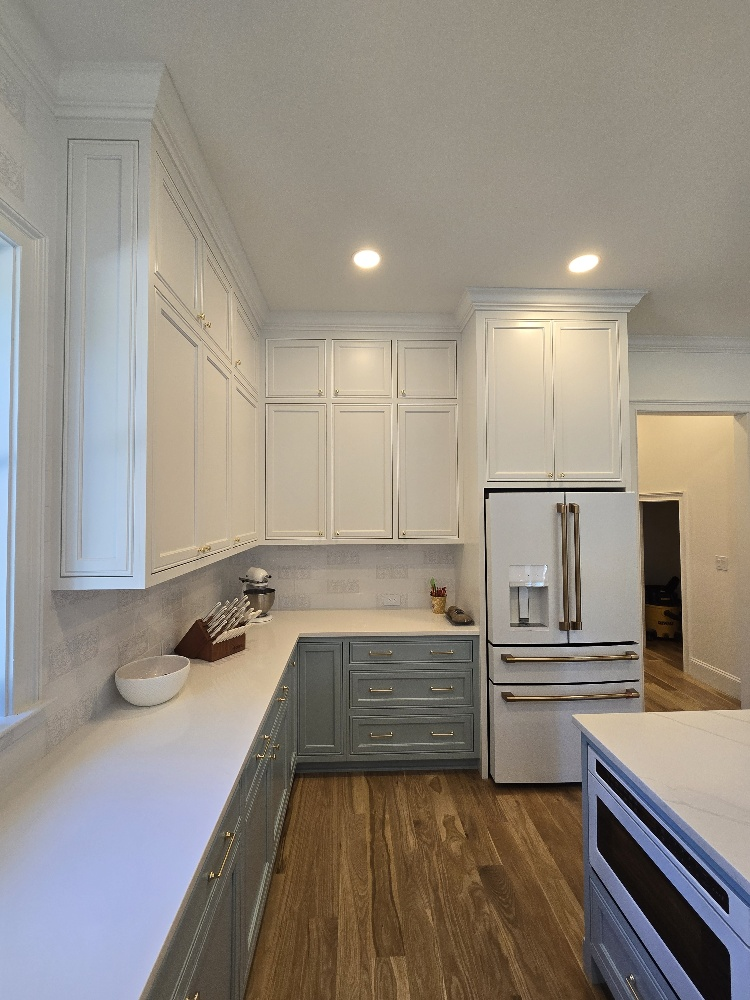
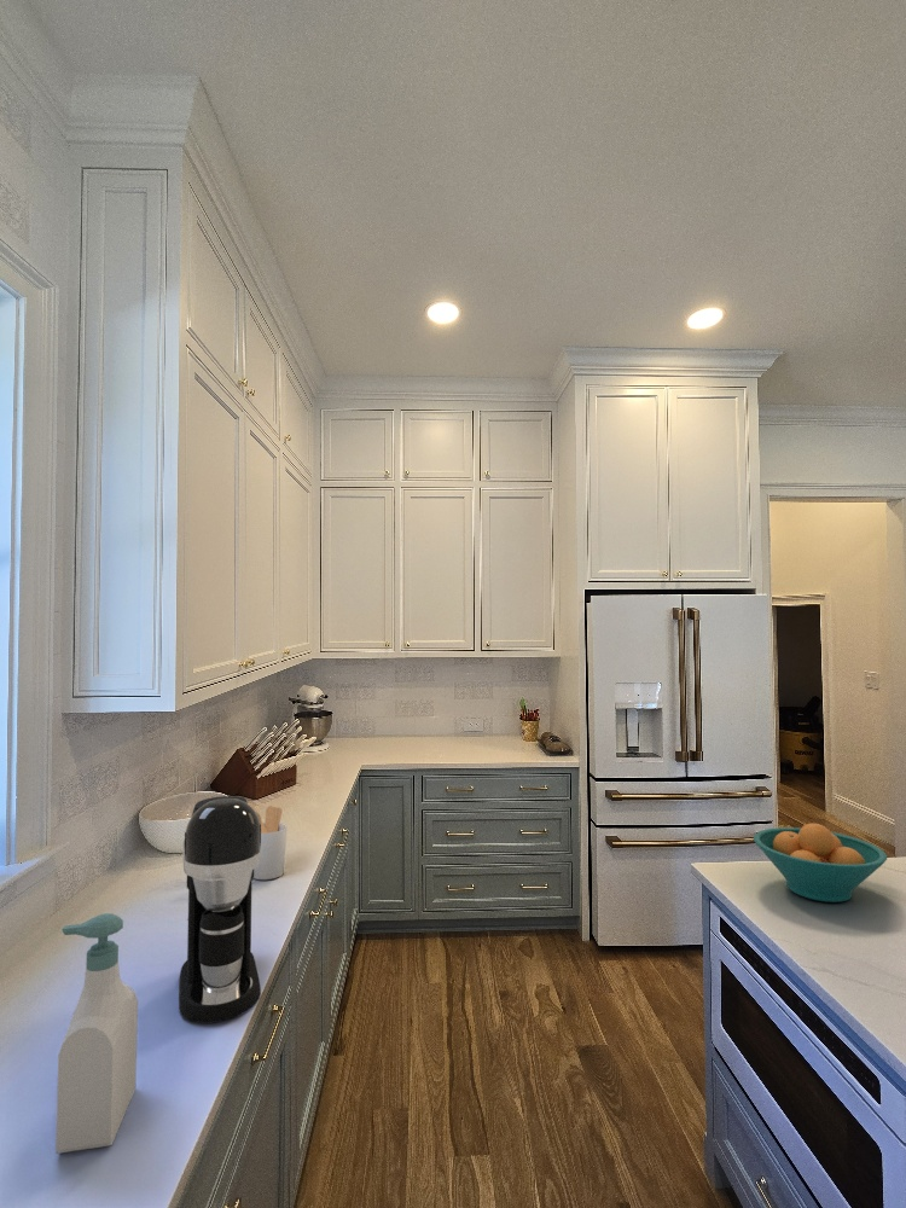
+ utensil holder [248,802,289,881]
+ soap bottle [54,912,139,1155]
+ coffee maker [178,795,262,1024]
+ fruit bowl [753,823,888,904]
